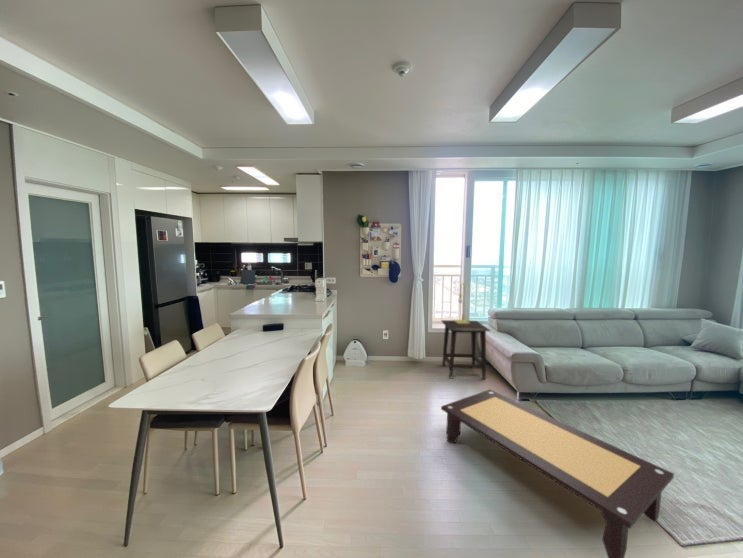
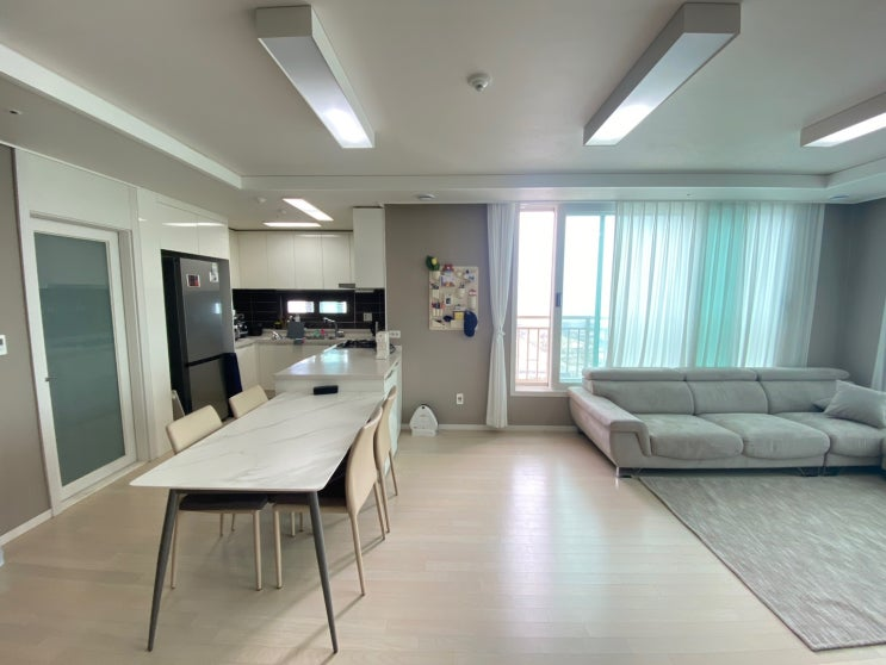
- coffee table [440,388,675,558]
- table lamp [452,282,470,324]
- side table [440,319,491,380]
